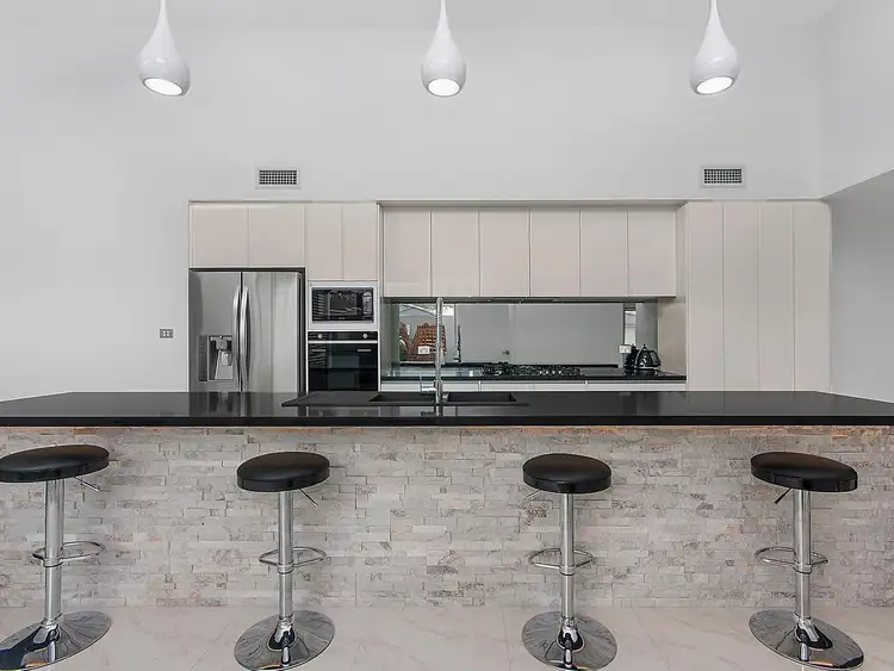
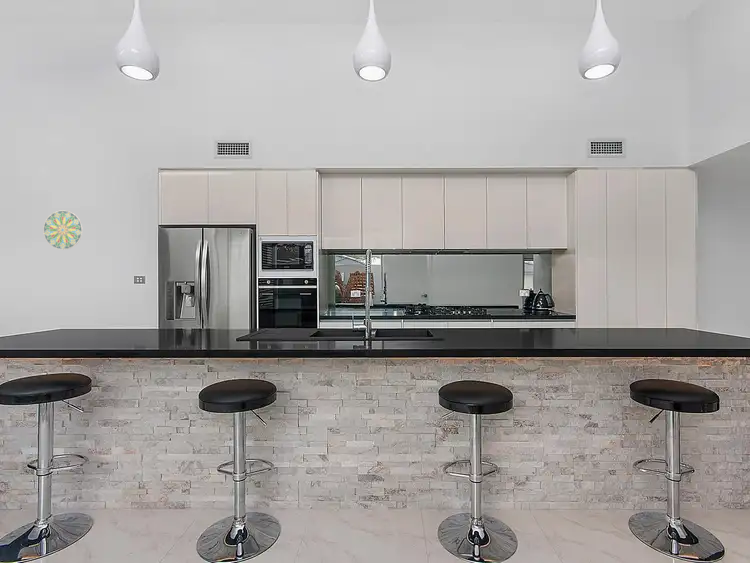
+ decorative plate [42,210,84,251]
